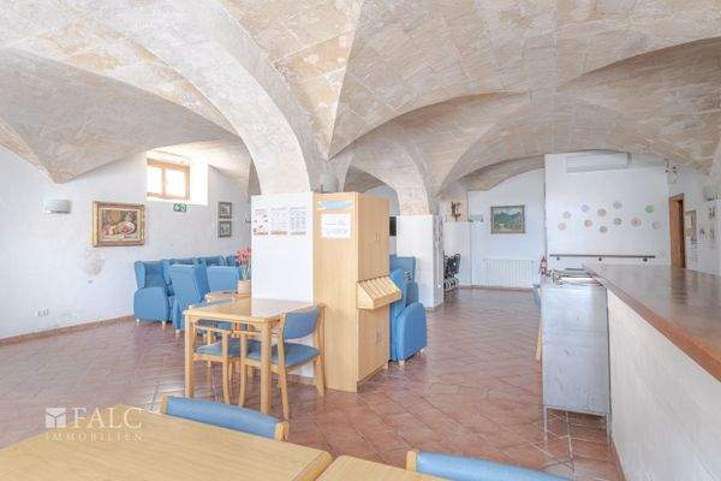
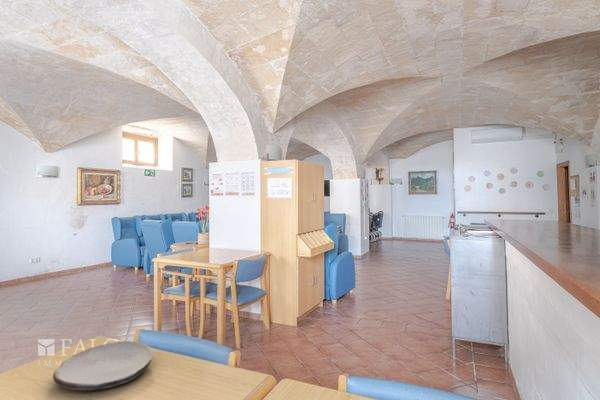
+ plate [52,340,154,391]
